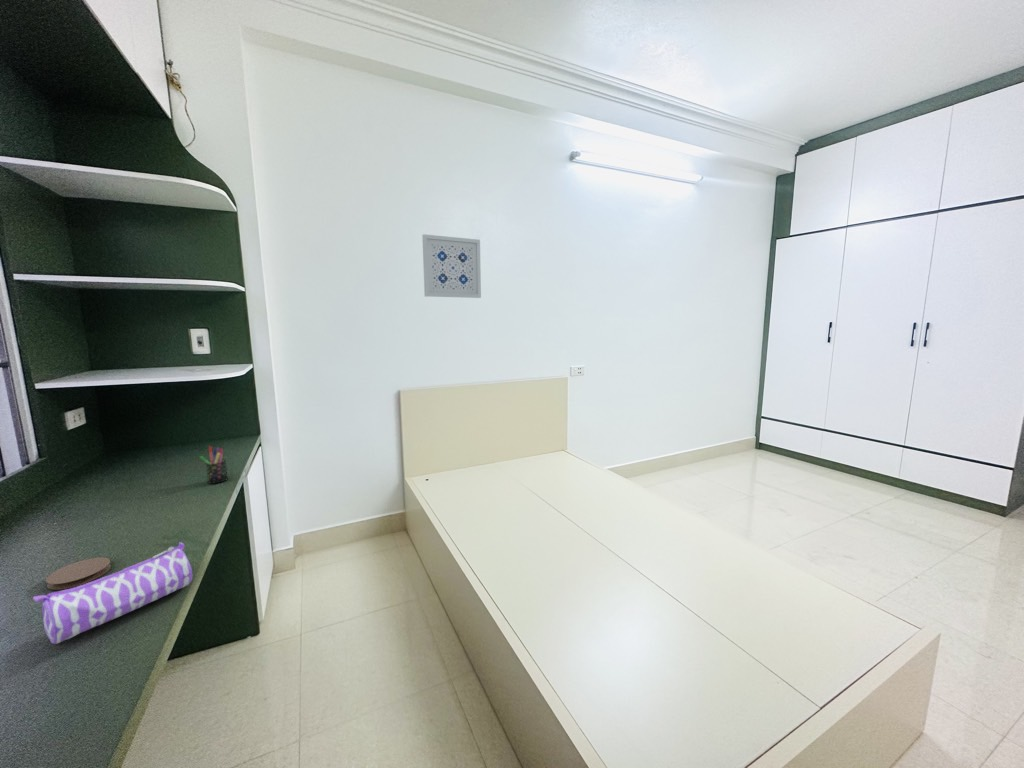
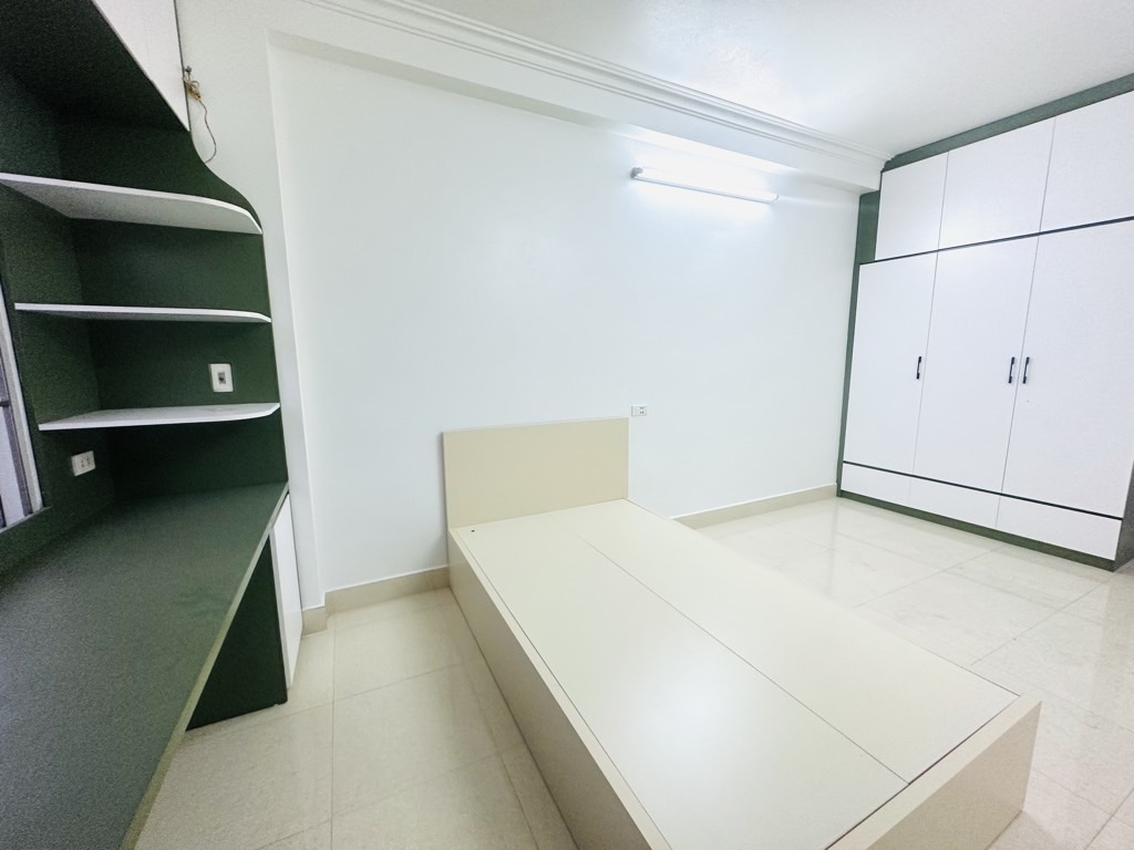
- pen holder [199,445,229,485]
- pencil case [32,541,193,645]
- wall art [421,233,482,299]
- coaster [45,556,112,591]
